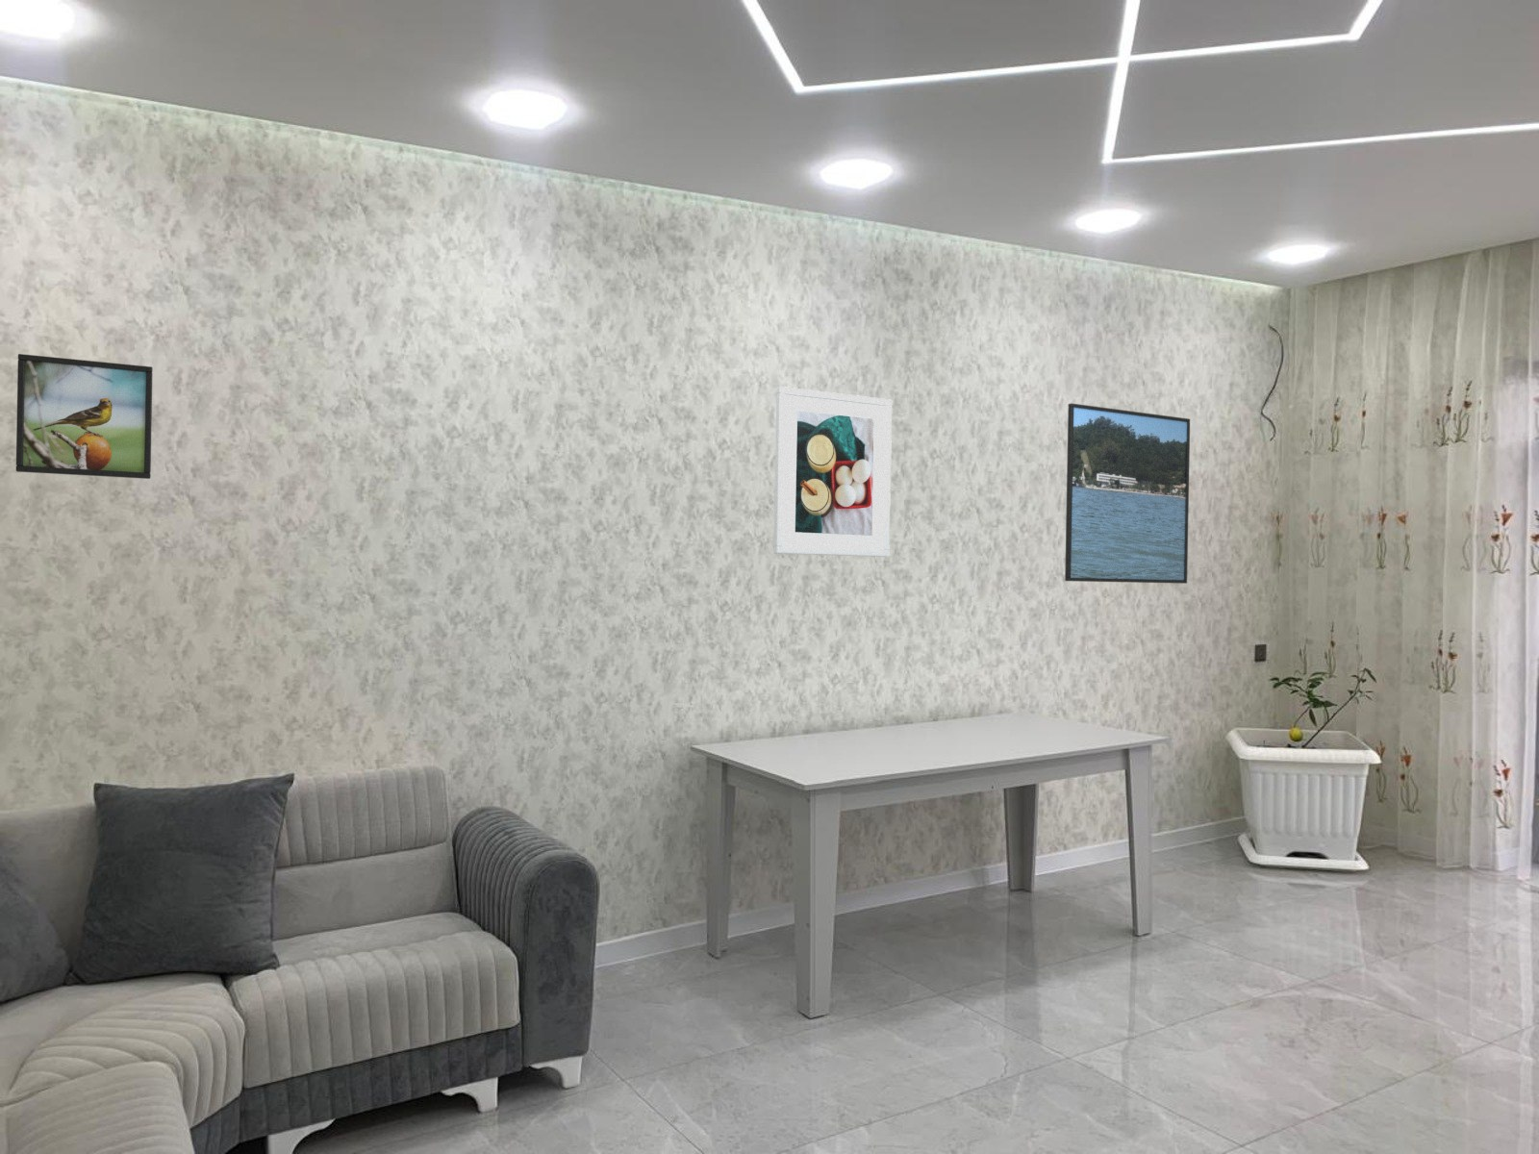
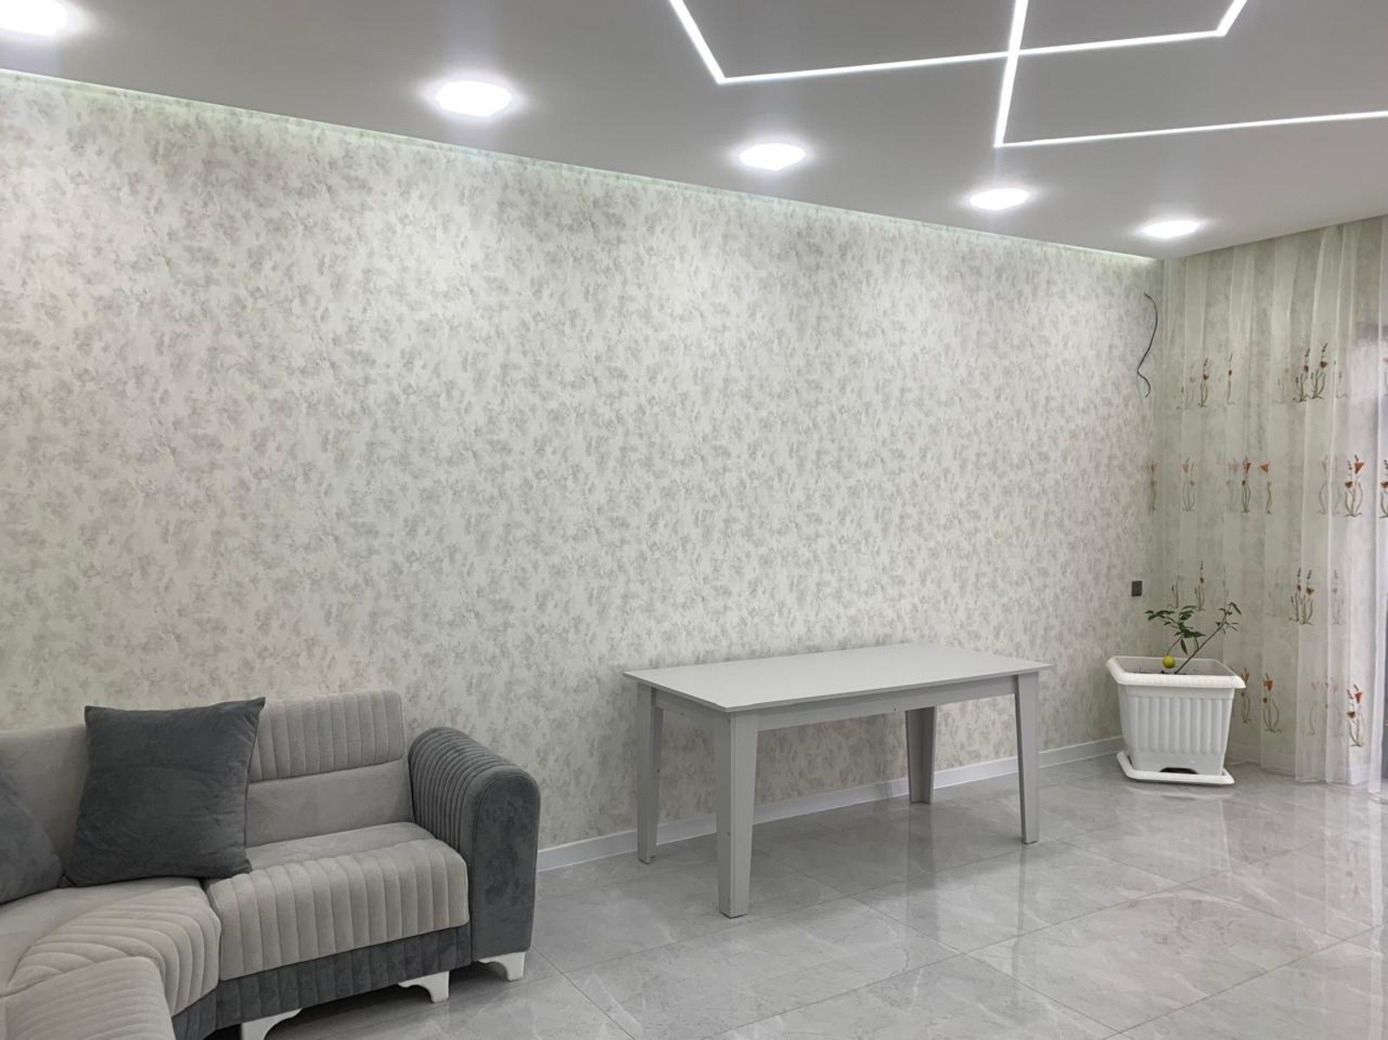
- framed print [16,353,153,480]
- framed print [1064,402,1191,584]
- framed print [773,385,893,558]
